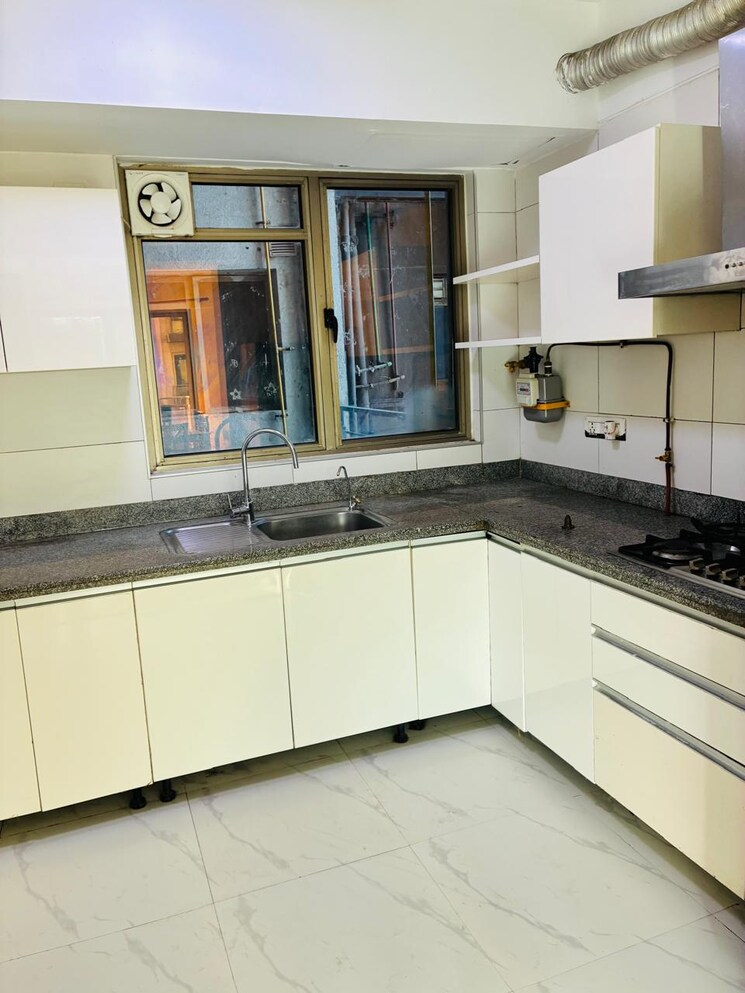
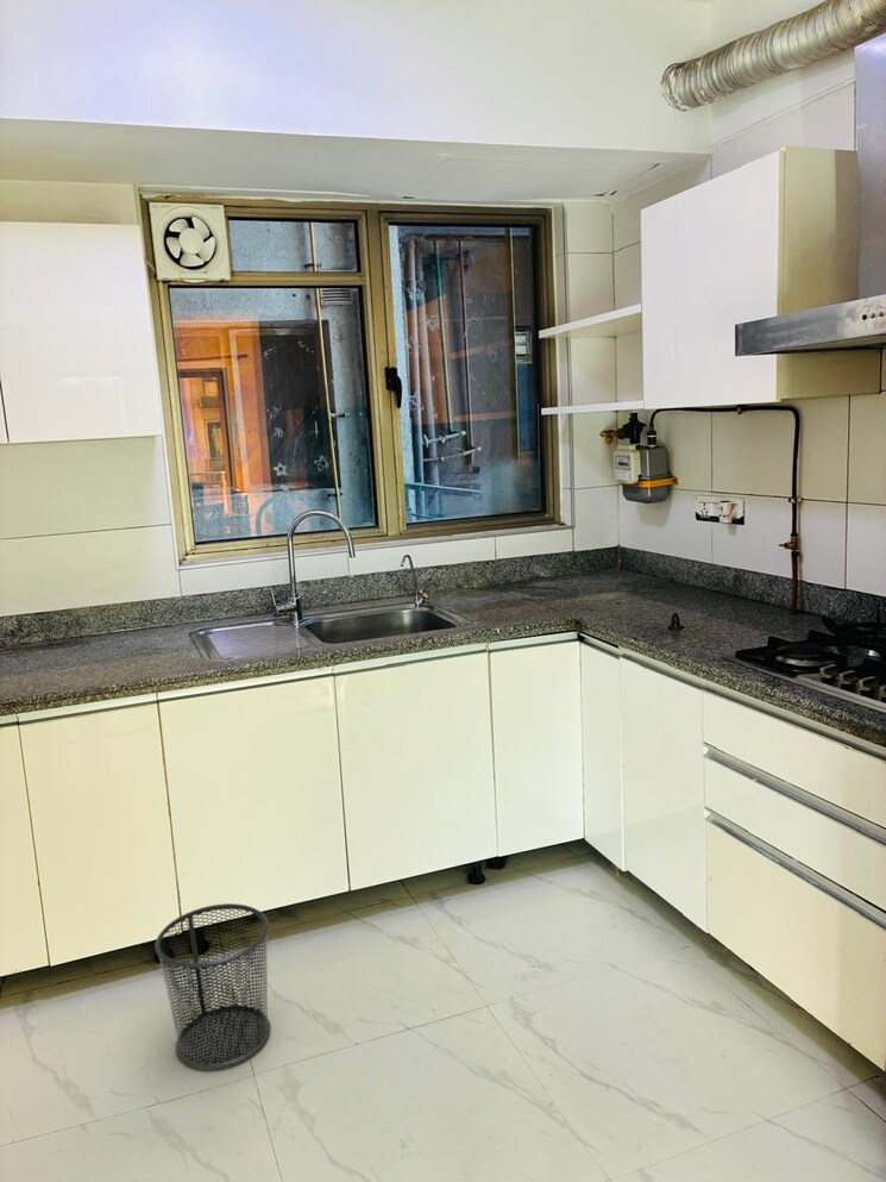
+ waste bin [153,902,271,1070]
